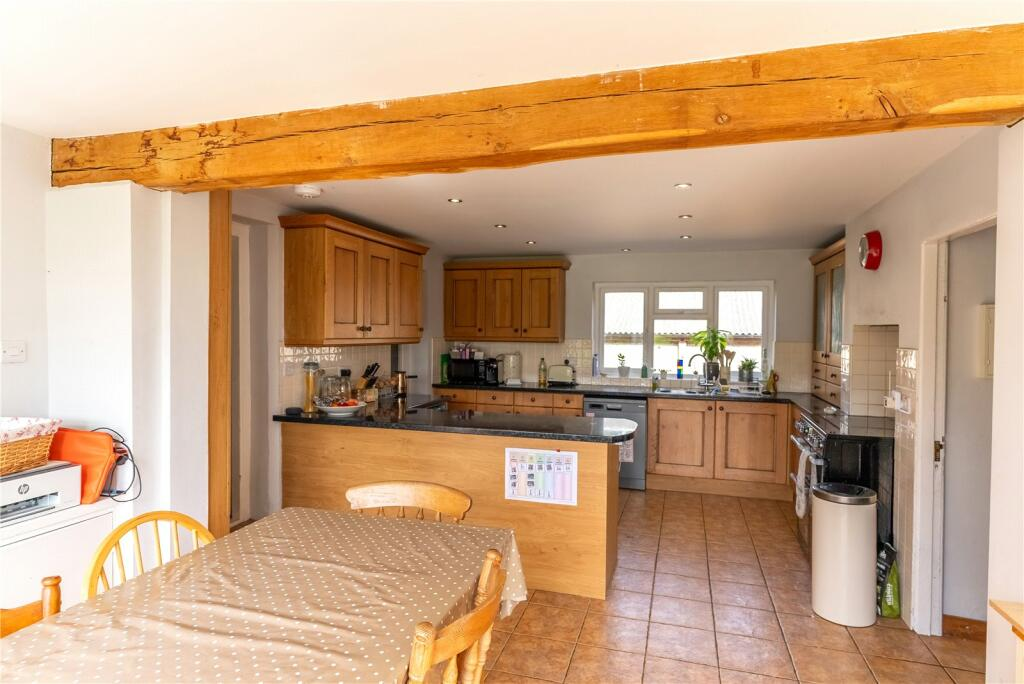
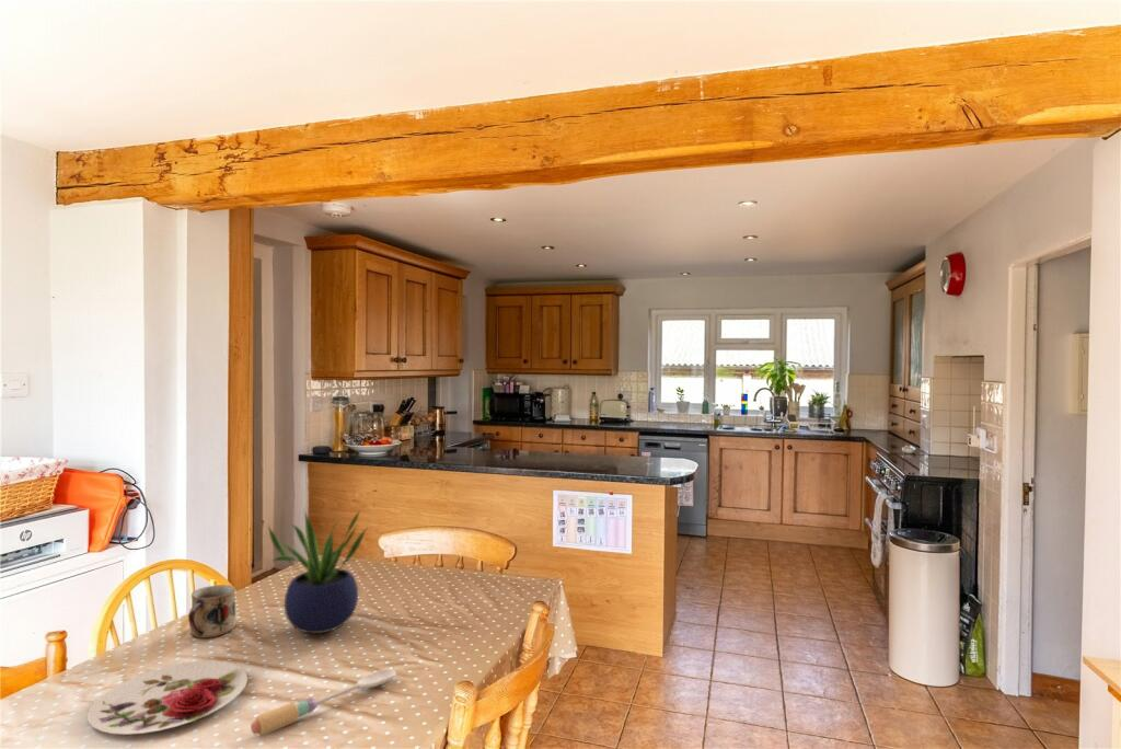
+ plate [86,659,249,736]
+ mug [187,584,236,639]
+ spoon [250,668,396,737]
+ potted plant [267,509,368,634]
